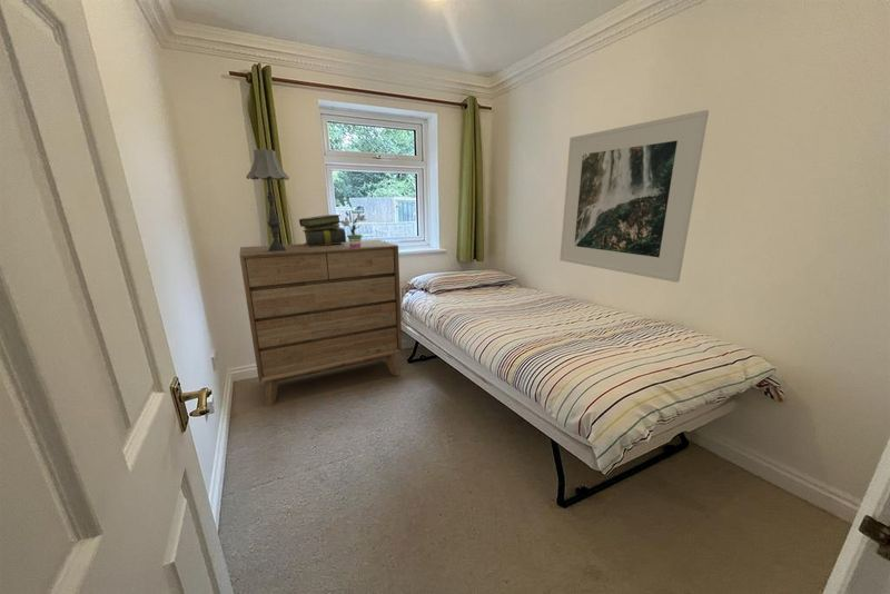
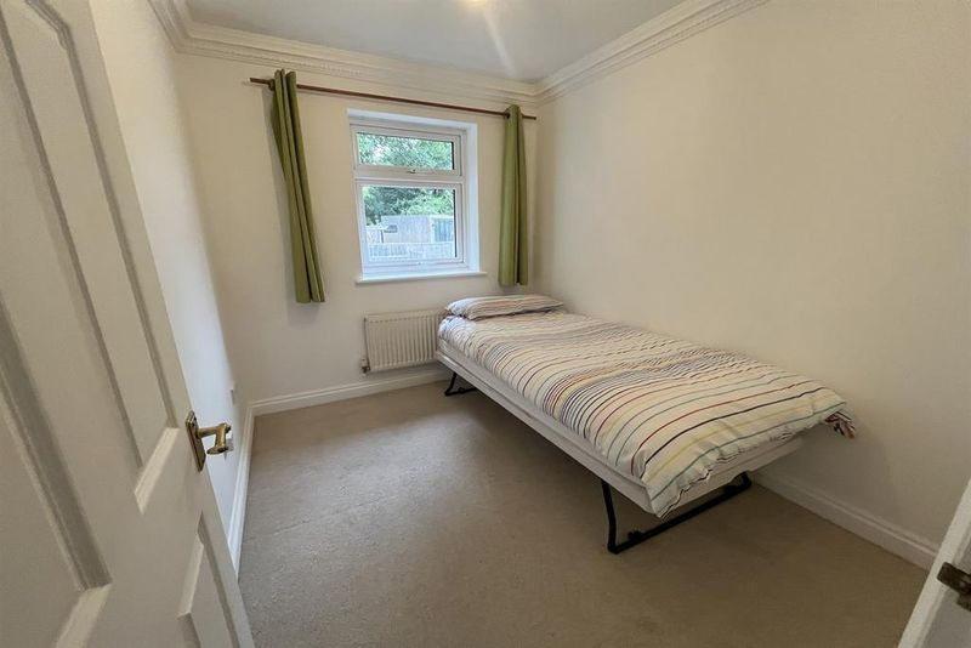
- stack of books [298,214,347,246]
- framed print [558,109,710,284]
- potted plant [340,201,368,248]
- dresser [238,239,403,407]
- table lamp [245,148,290,251]
